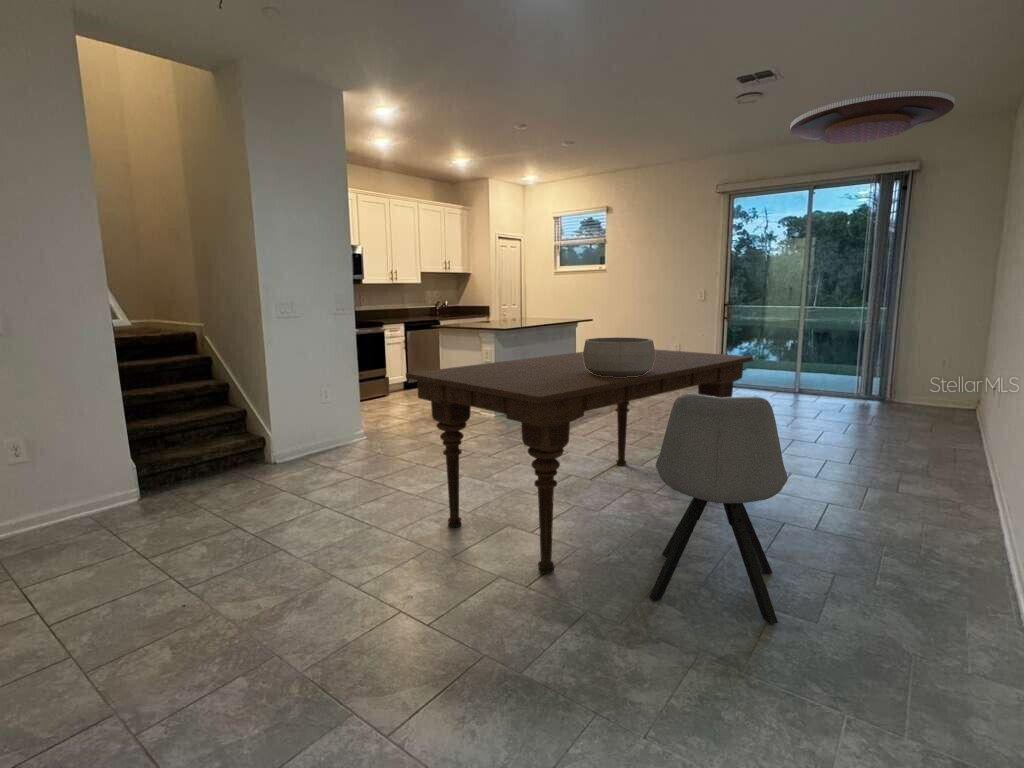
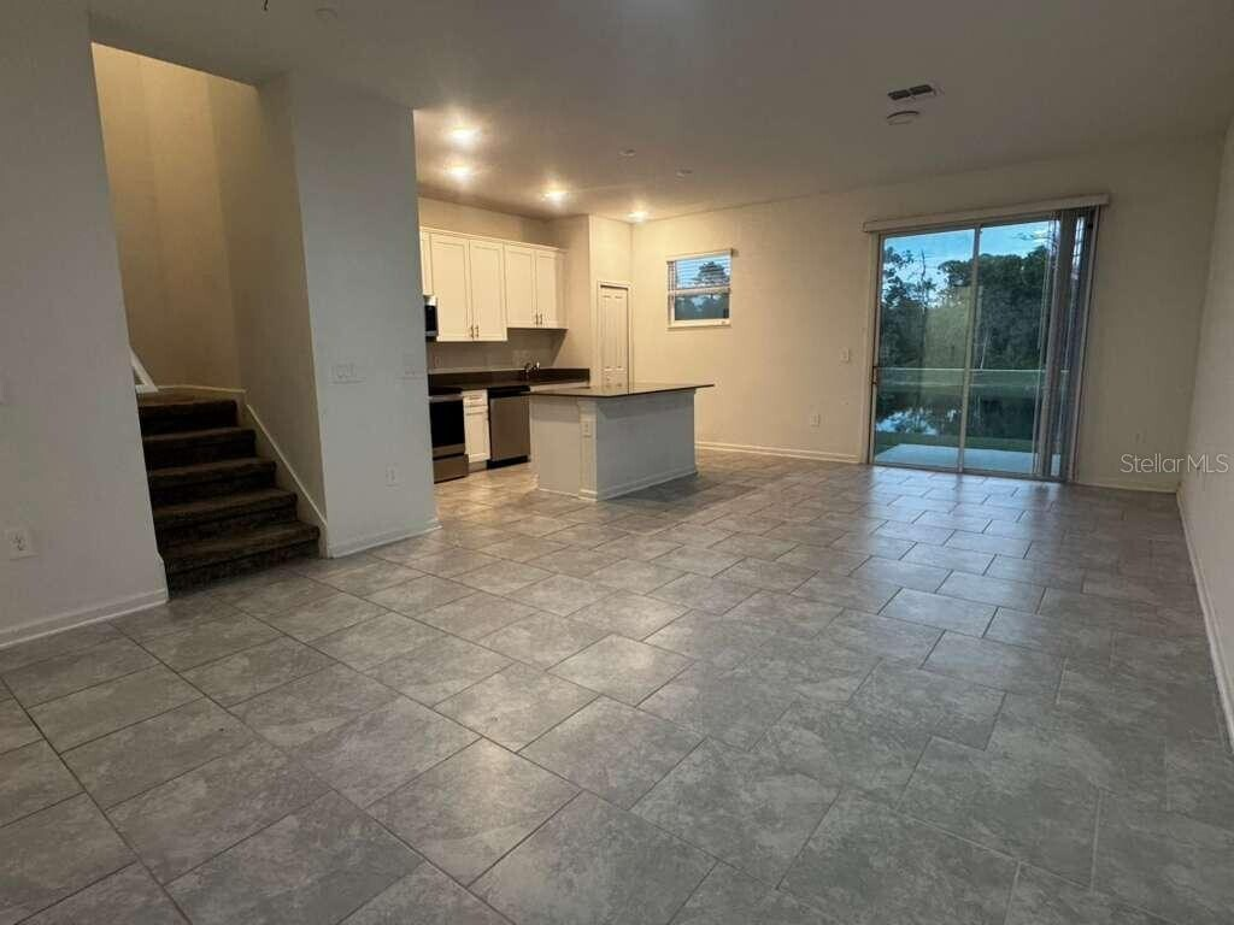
- dining table [405,348,754,575]
- drain cover [789,89,956,145]
- decorative bowl [582,336,655,377]
- chair [648,392,789,625]
